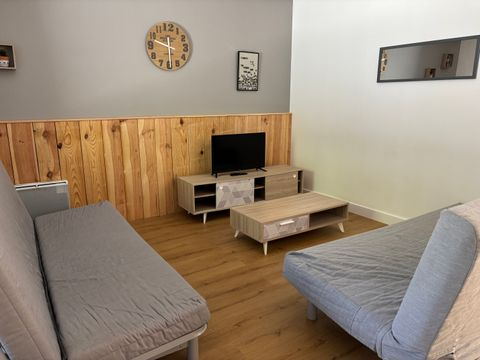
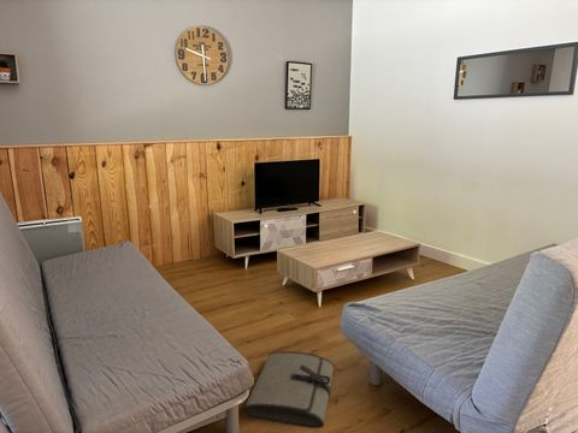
+ tool roll [242,350,336,429]
